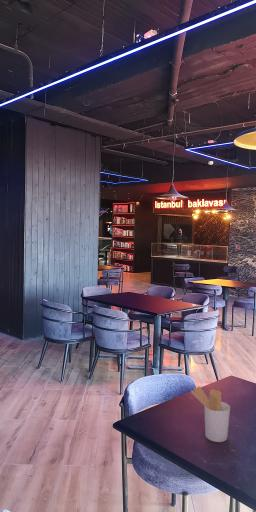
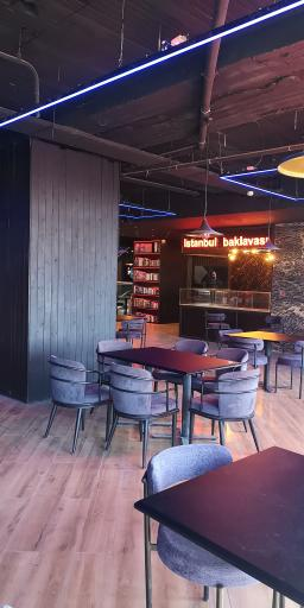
- utensil holder [190,386,231,443]
